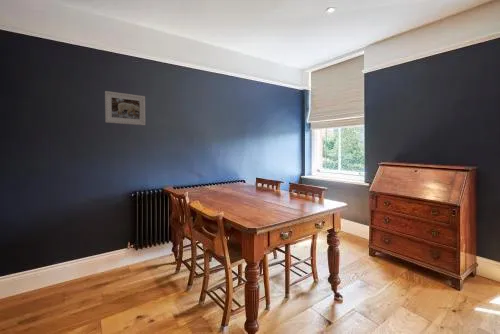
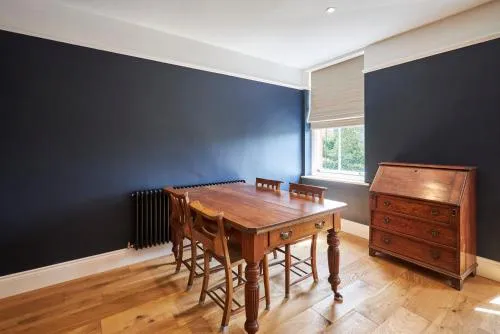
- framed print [104,90,146,126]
